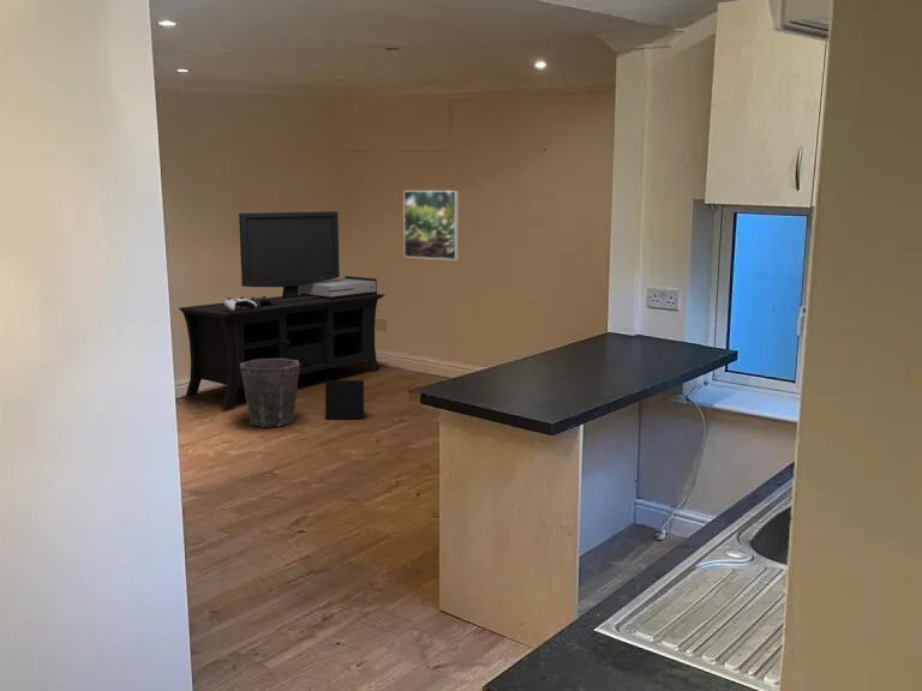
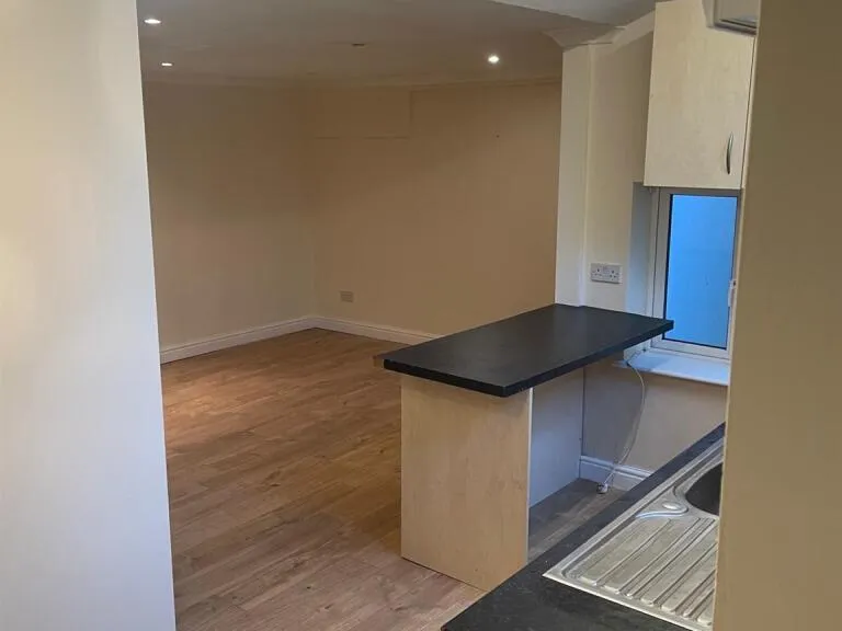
- media console [178,210,385,408]
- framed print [402,190,460,262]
- speaker [324,379,365,420]
- waste bin [240,359,300,428]
